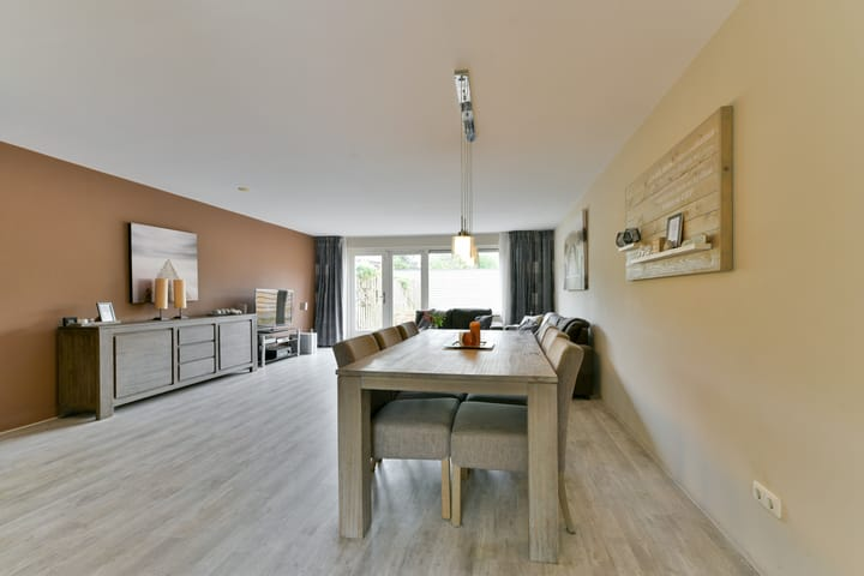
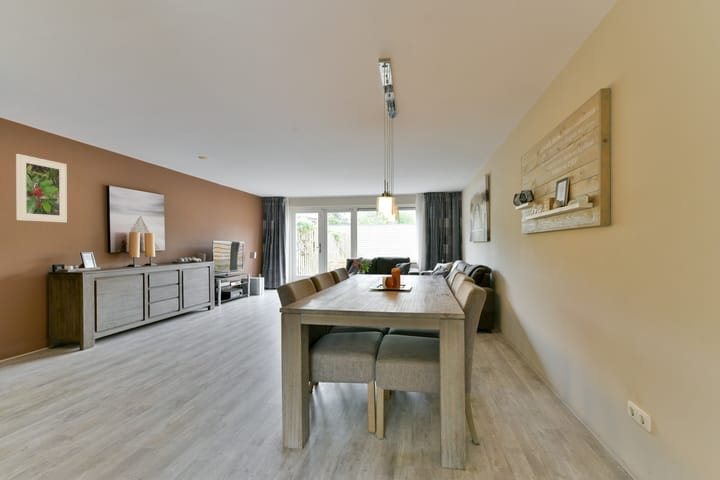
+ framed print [15,153,68,223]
